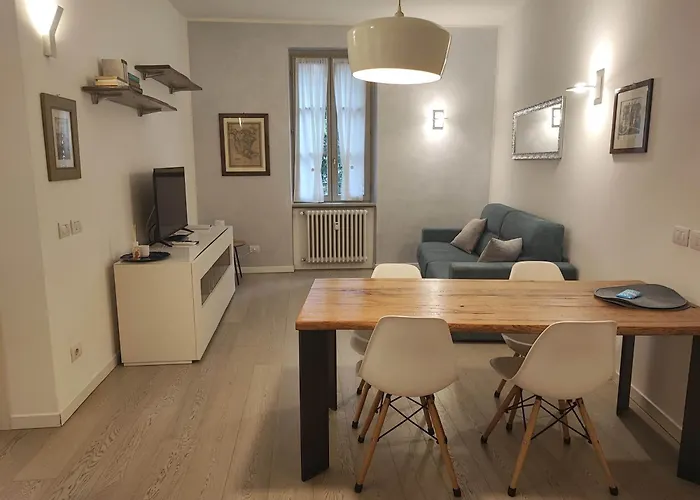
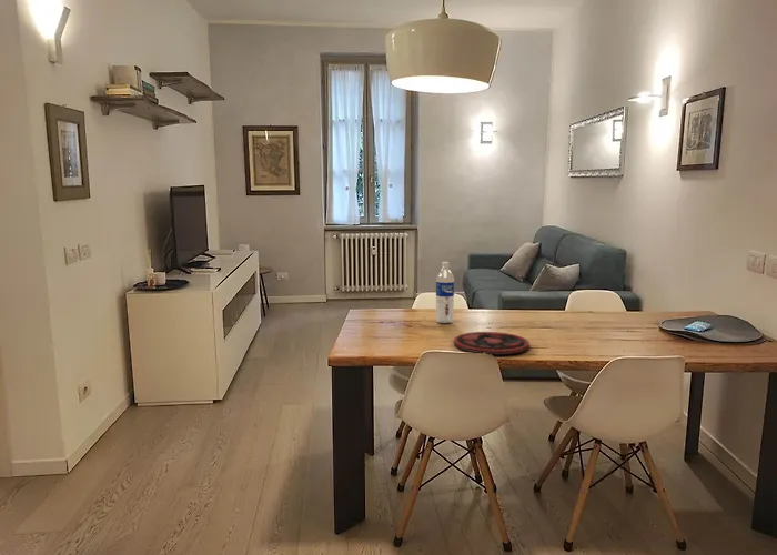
+ water bottle [435,261,455,324]
+ plate [453,331,531,355]
